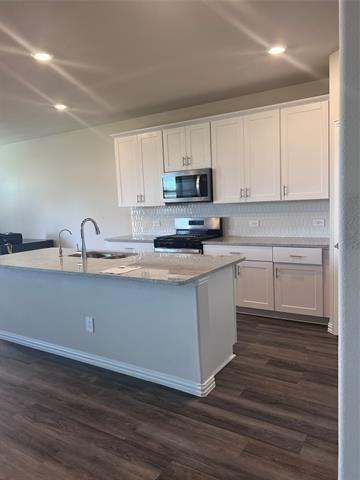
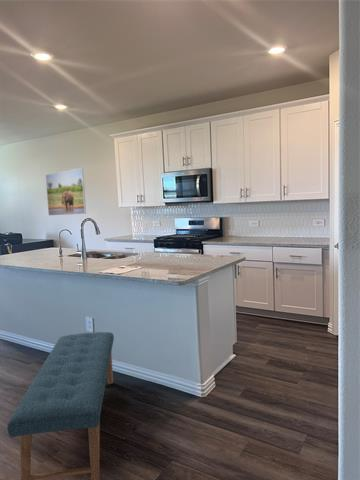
+ bench [6,331,115,480]
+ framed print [45,167,87,216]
